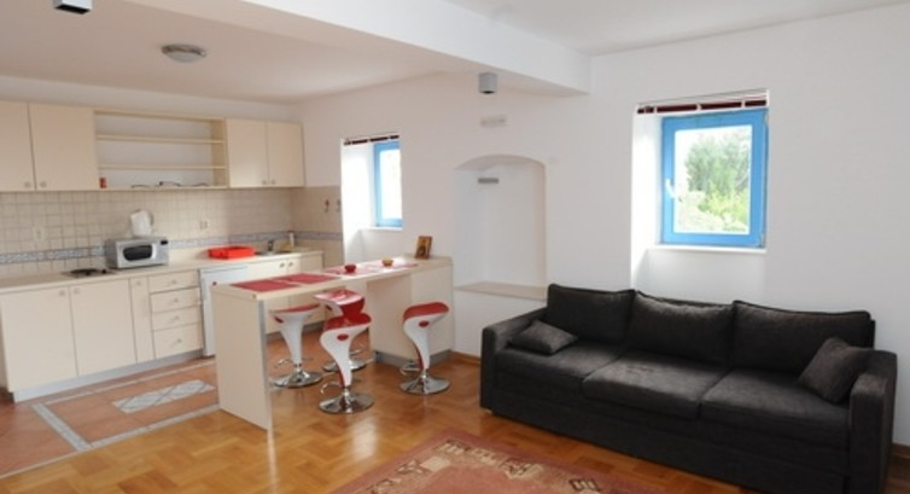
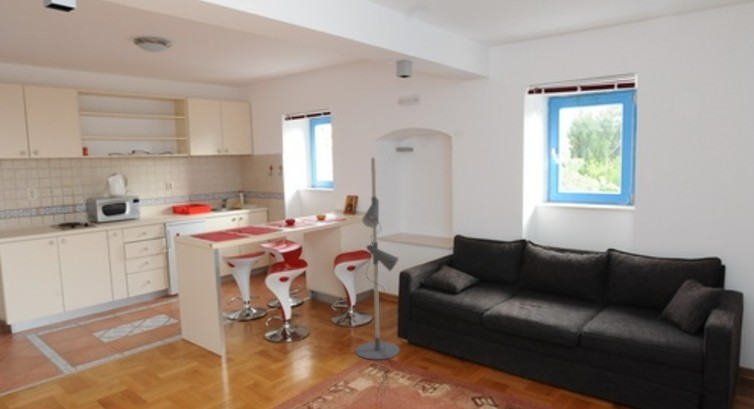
+ floor lamp [354,156,401,407]
